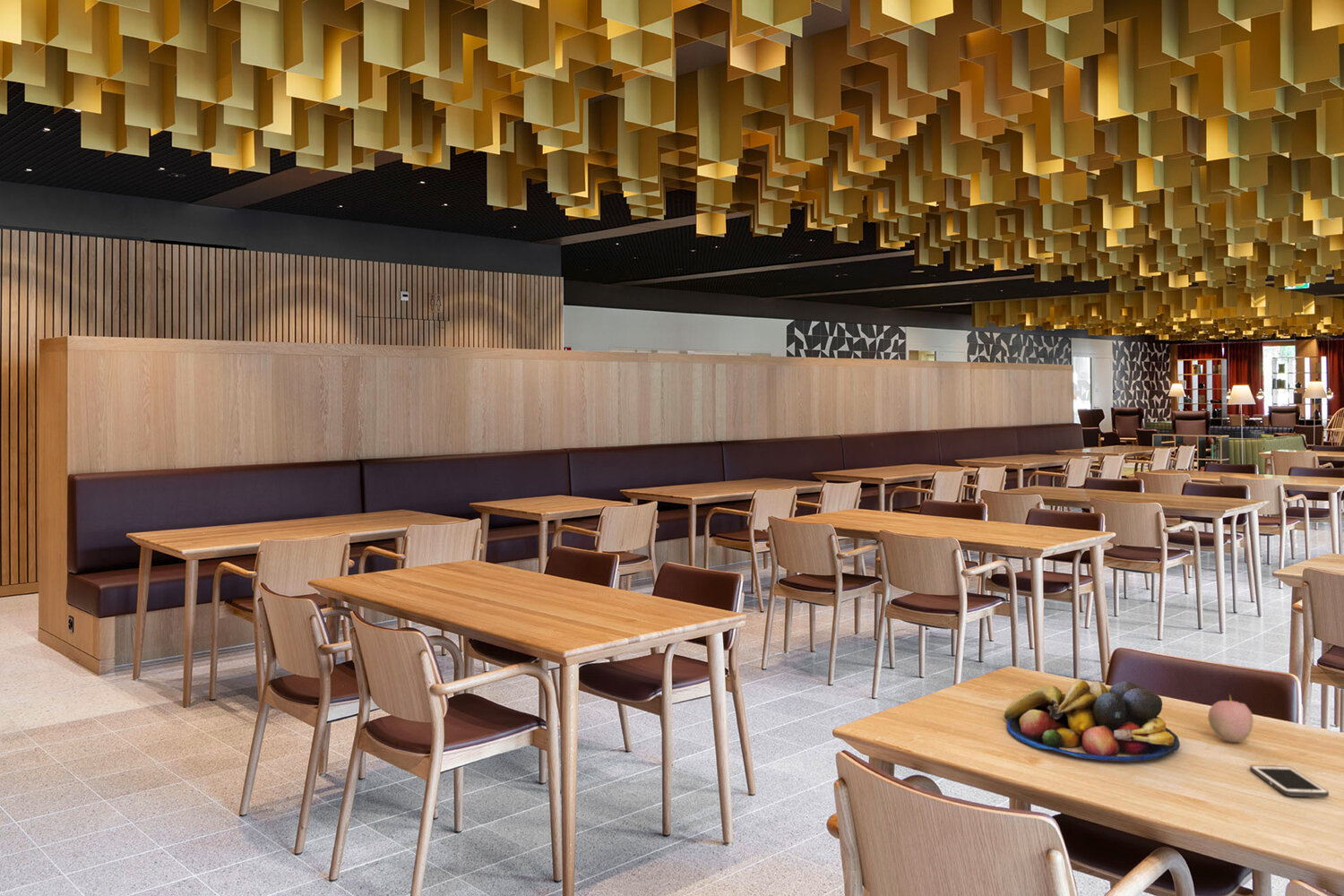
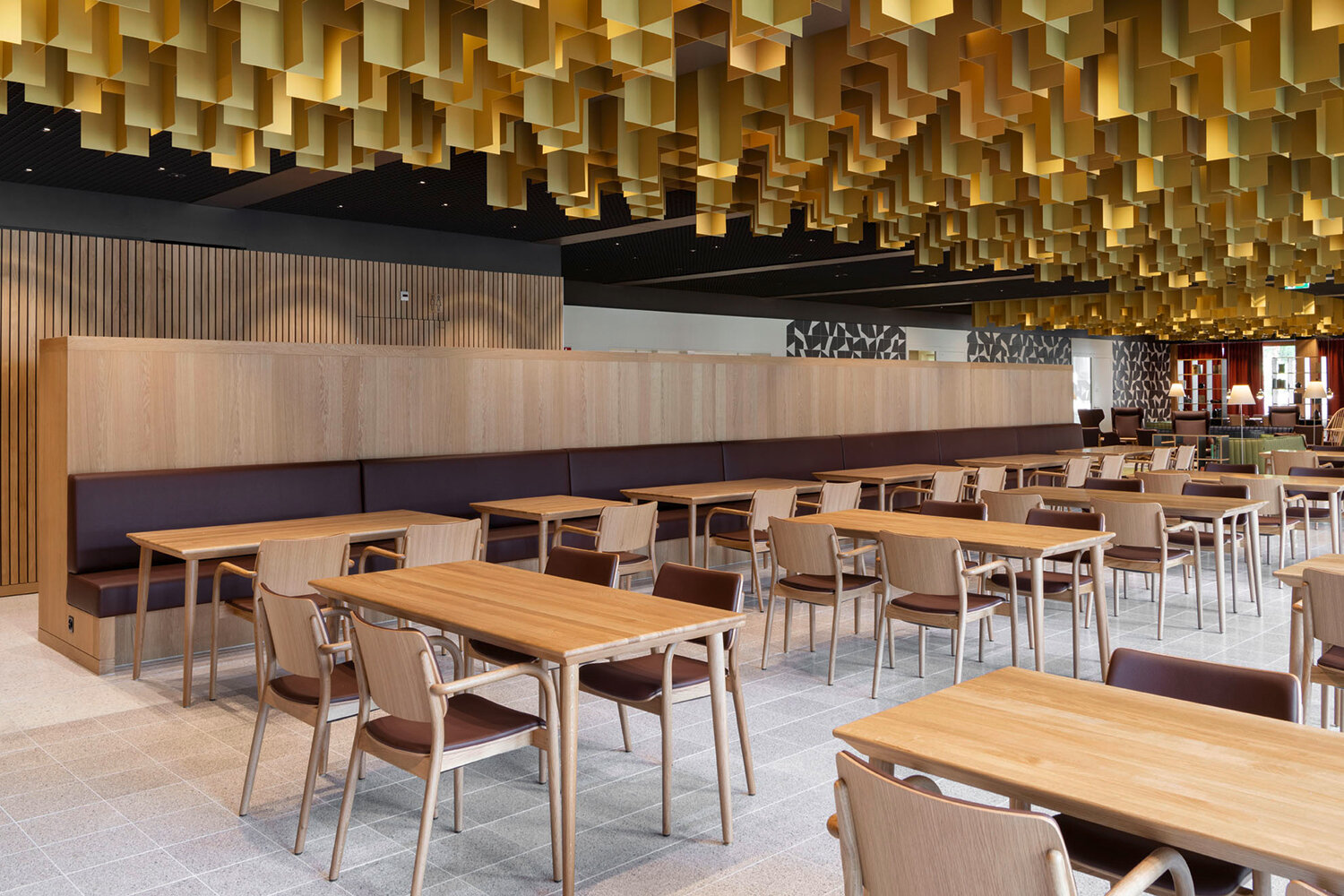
- apple [1207,694,1254,744]
- fruit bowl [1004,679,1181,762]
- cell phone [1249,764,1330,798]
